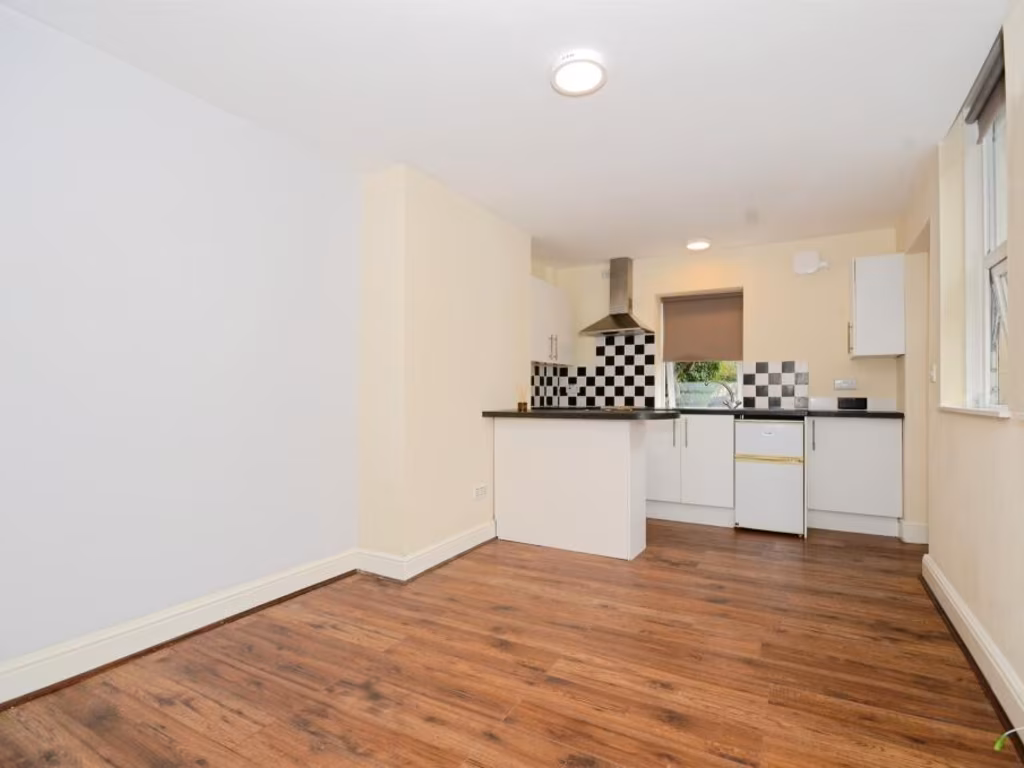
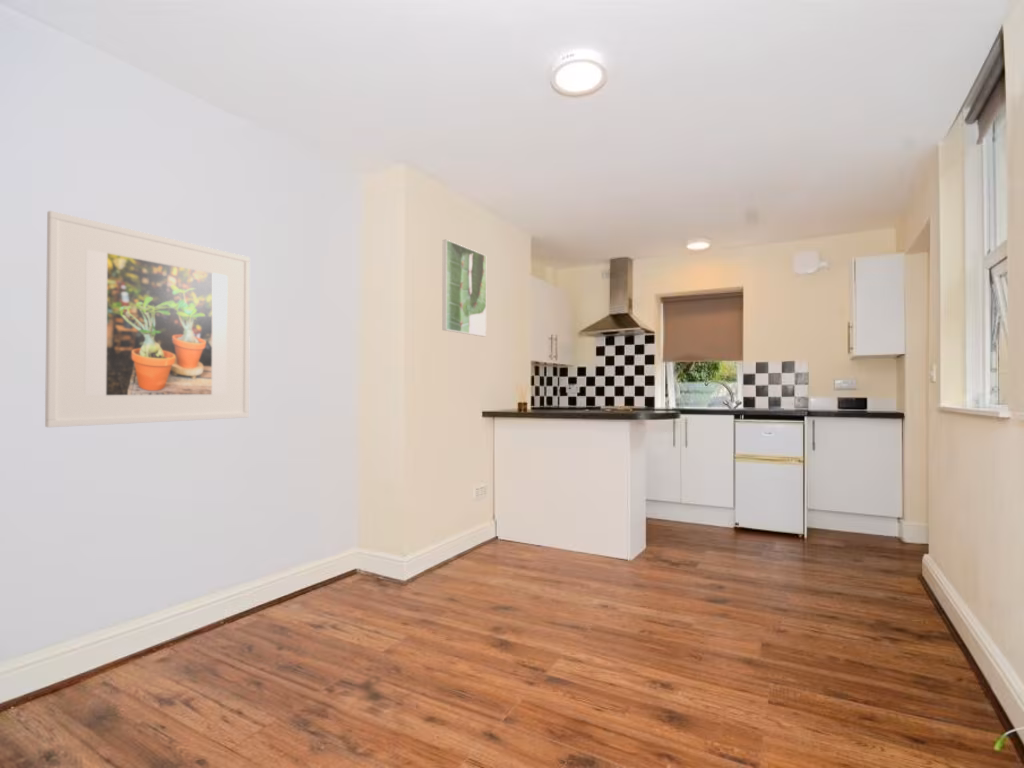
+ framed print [44,210,251,428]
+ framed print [441,238,487,337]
